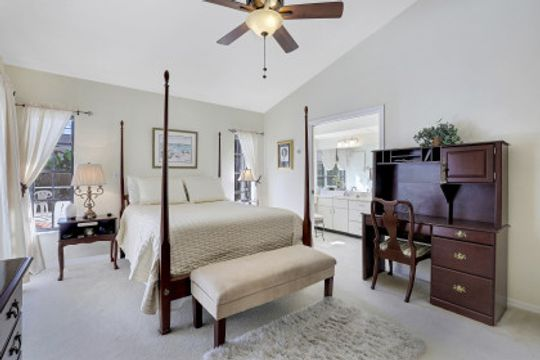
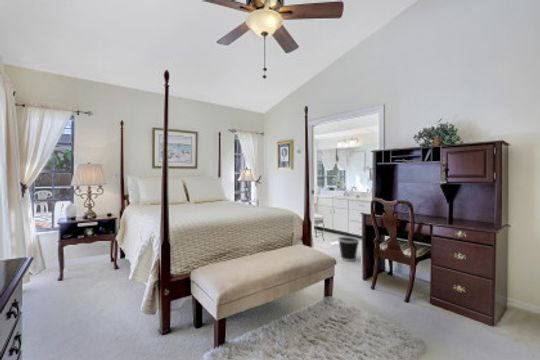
+ wastebasket [337,236,361,262]
